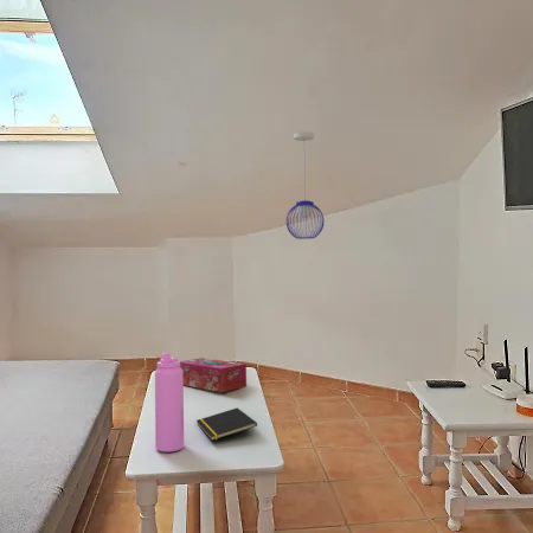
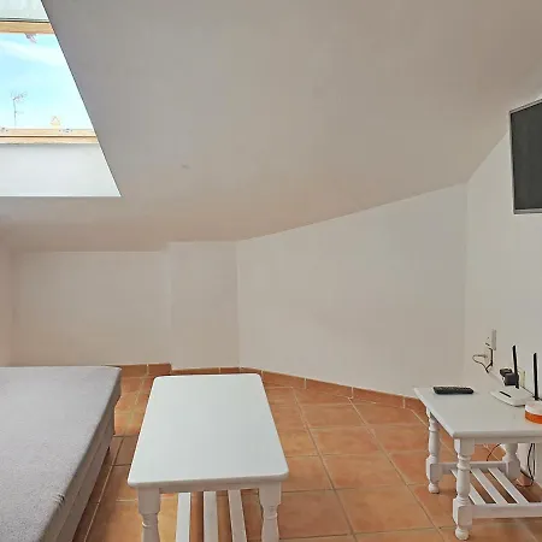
- water bottle [154,352,185,454]
- notepad [195,406,258,442]
- pendant light [285,131,325,240]
- tissue box [179,357,248,393]
